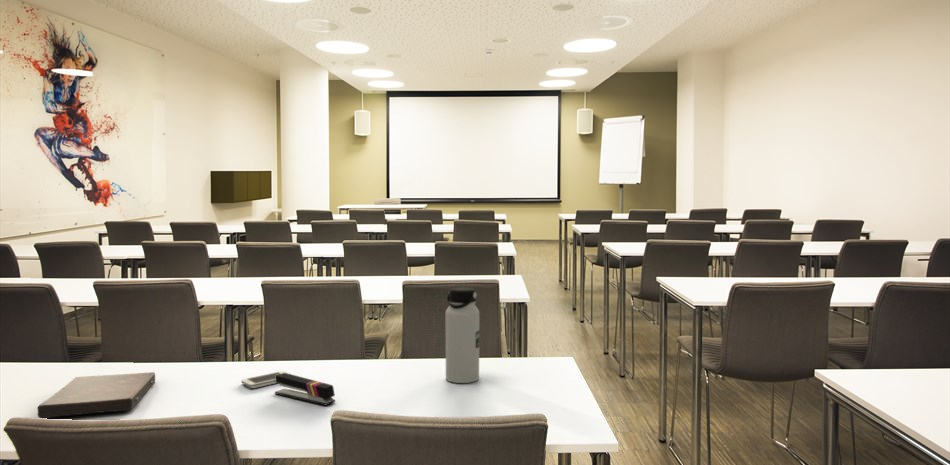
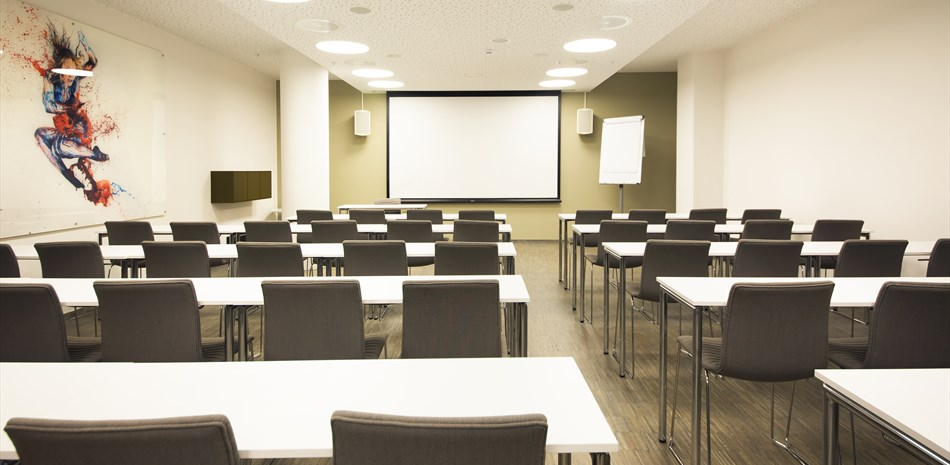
- water bottle [445,286,480,384]
- smartphone [240,370,291,389]
- stapler [274,372,336,406]
- book [37,371,156,419]
